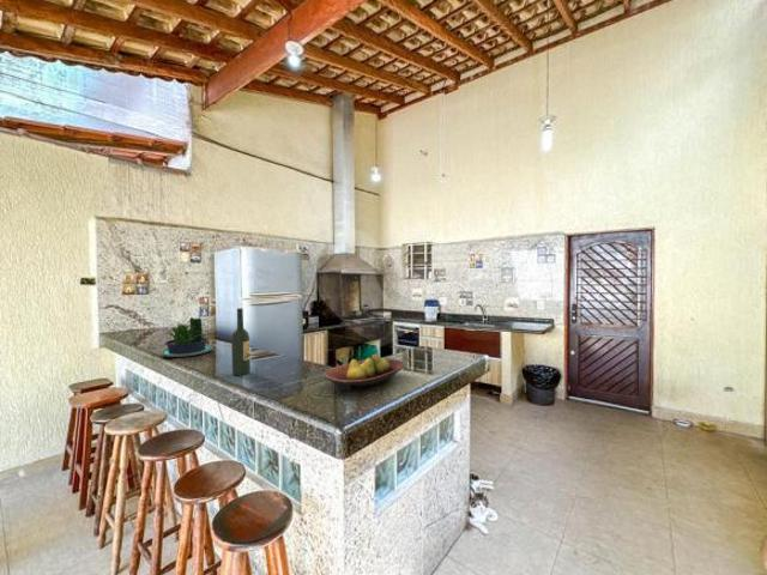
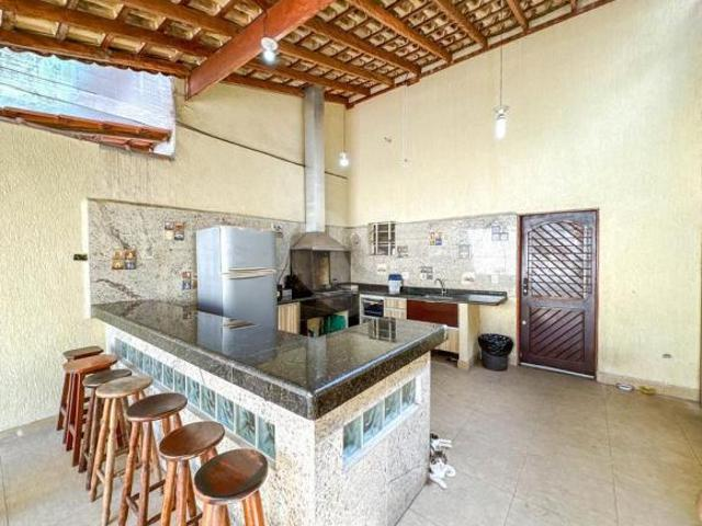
- fruit bowl [322,353,406,392]
- wine bottle [230,307,252,377]
- potted plant [159,316,213,358]
